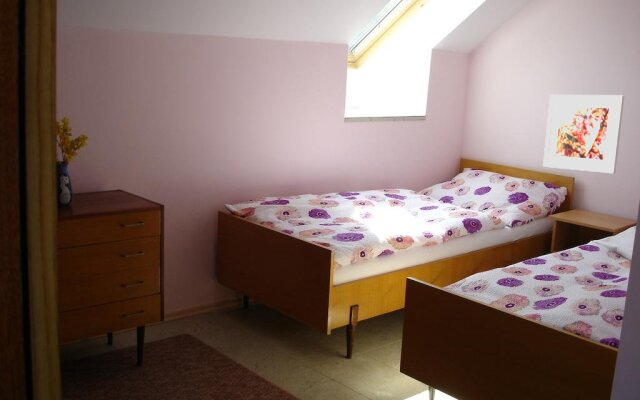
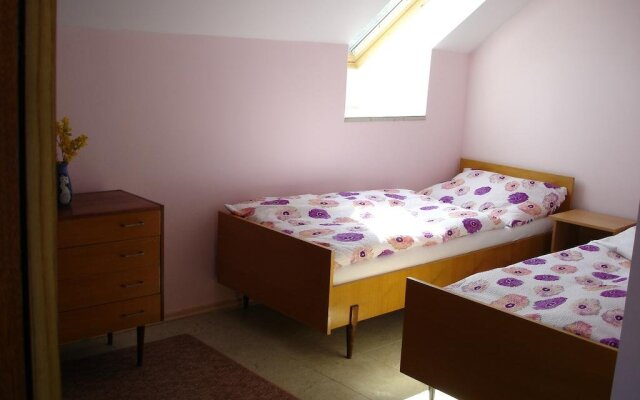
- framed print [542,94,625,175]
